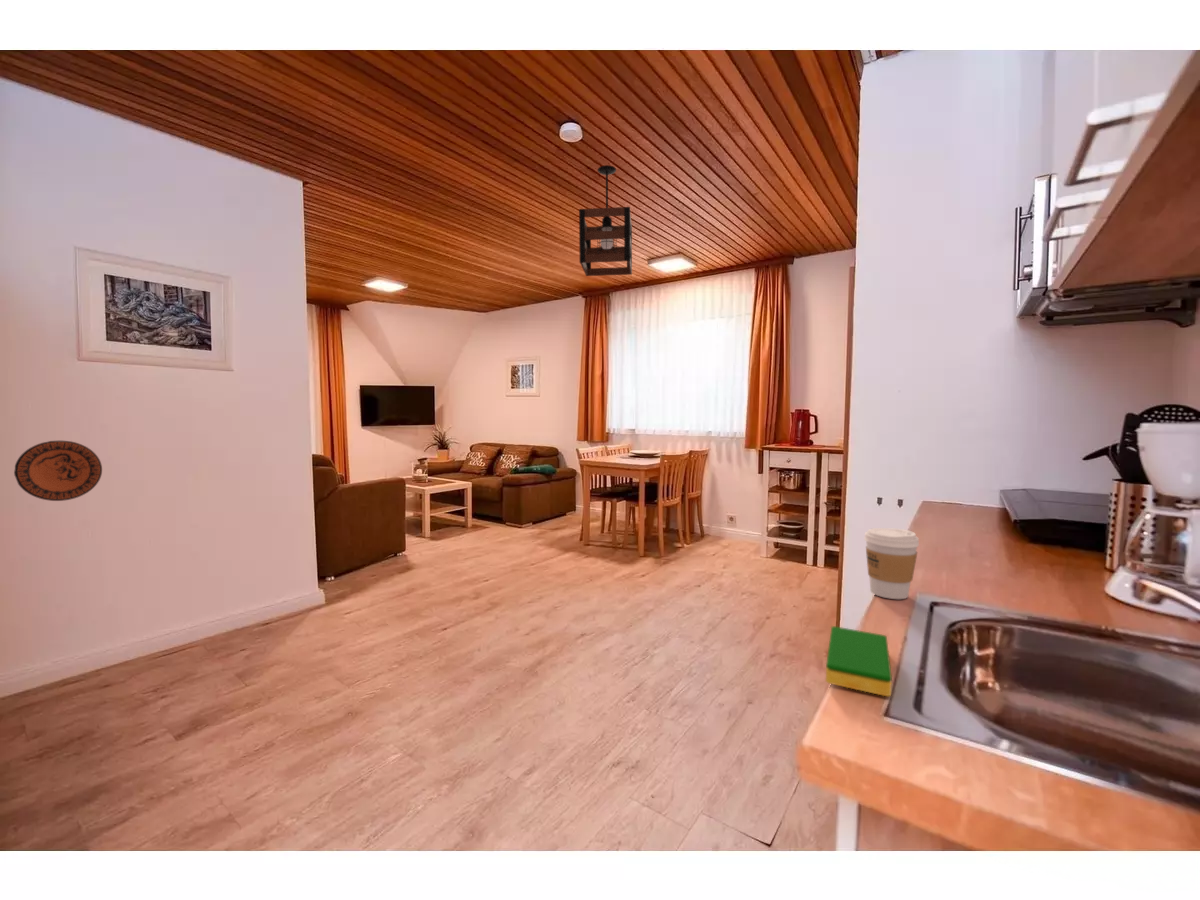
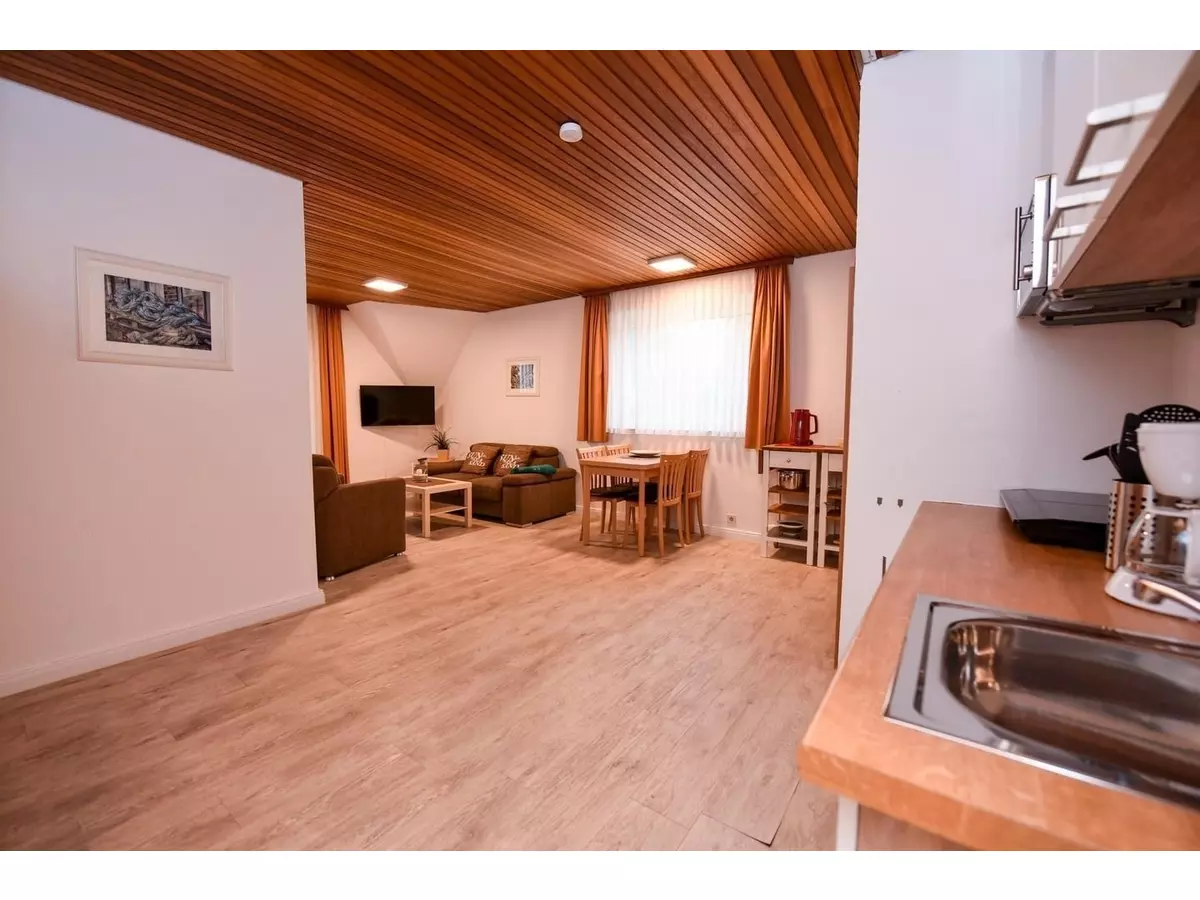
- dish sponge [825,625,893,697]
- decorative plate [13,440,103,502]
- pendant light [578,164,633,277]
- coffee cup [863,527,920,600]
